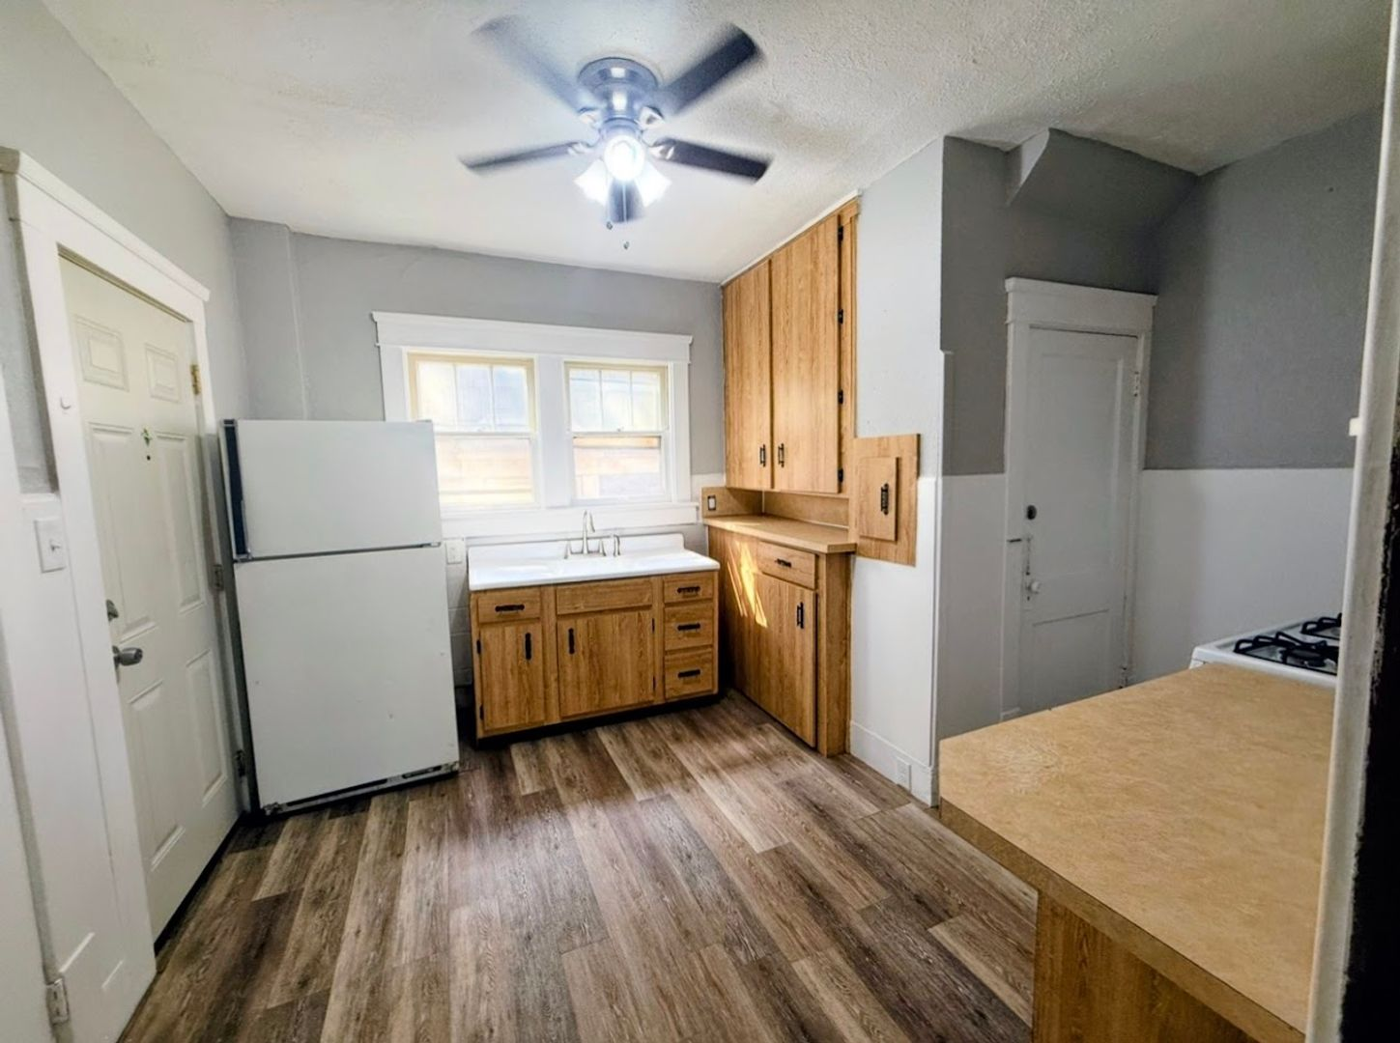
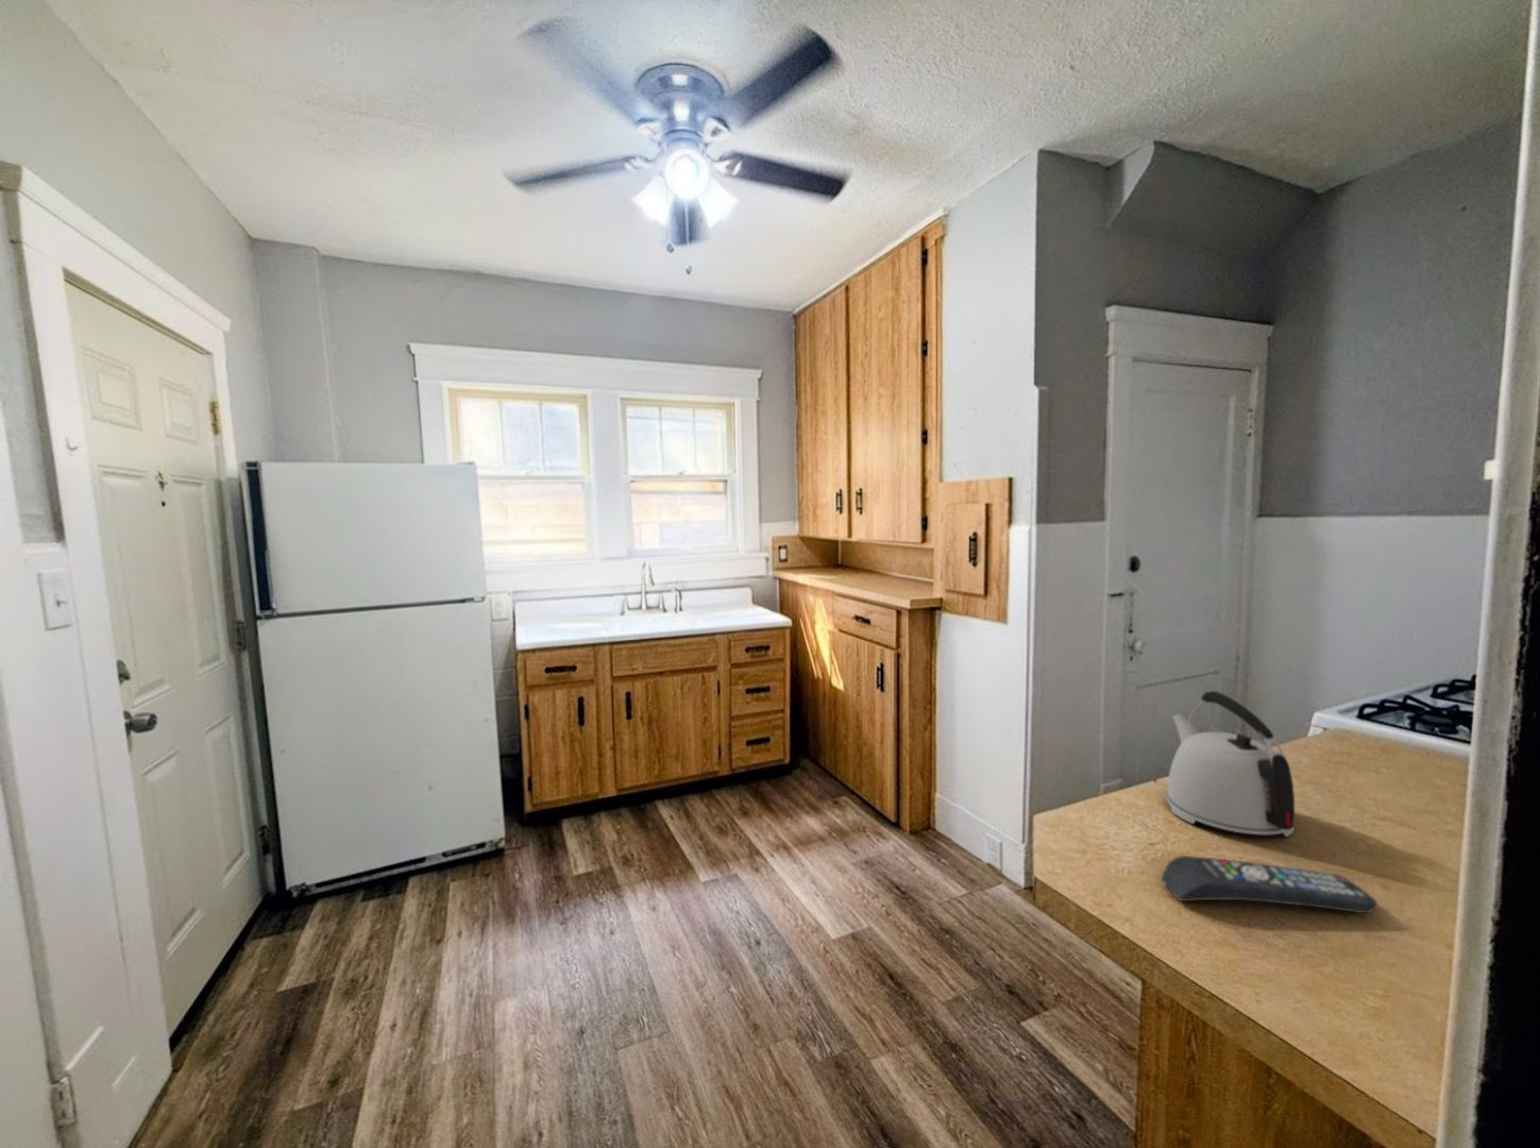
+ kettle [1165,690,1295,838]
+ remote control [1160,855,1378,914]
